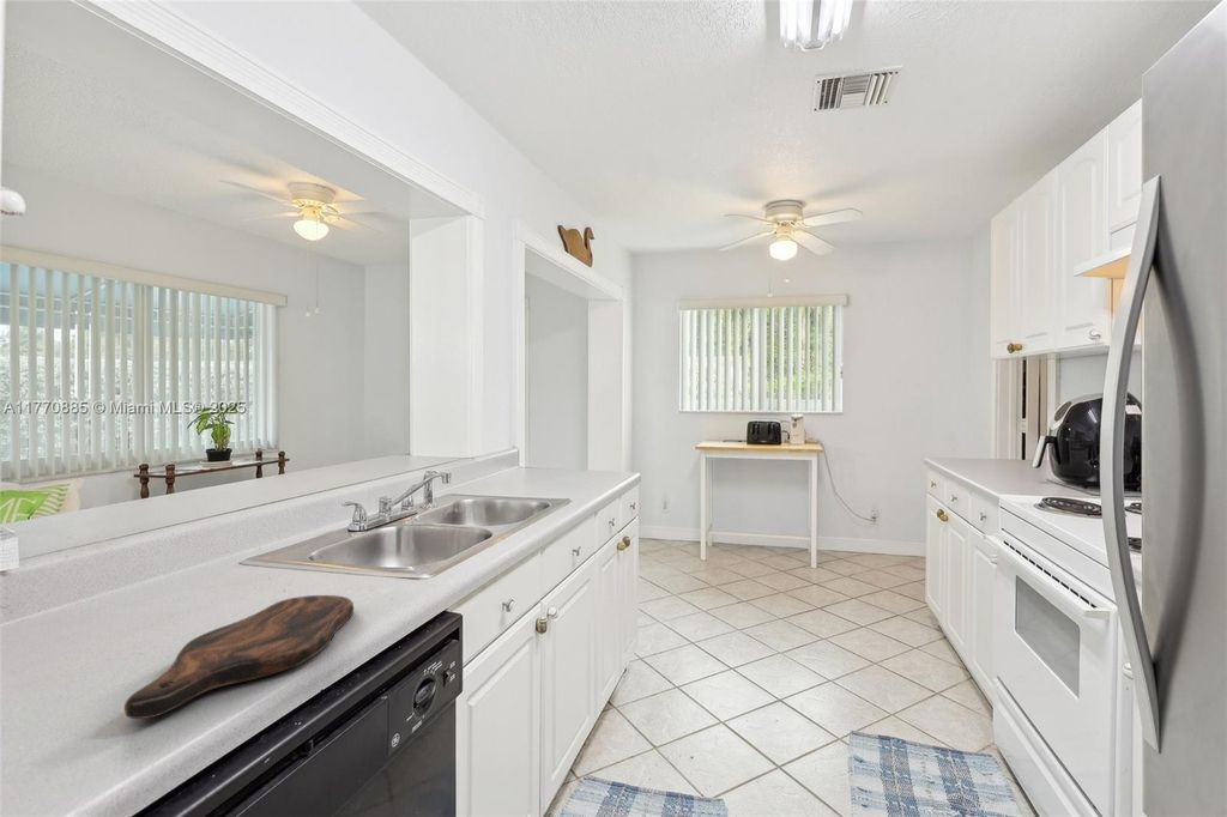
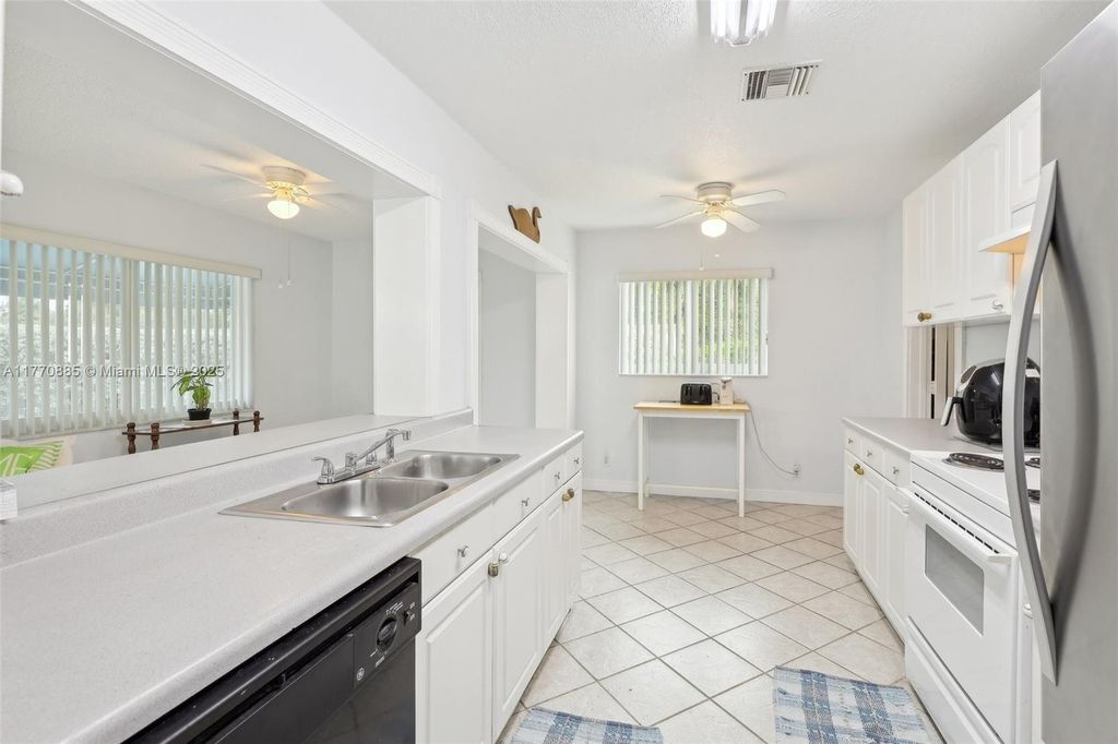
- cutting board [123,594,355,720]
